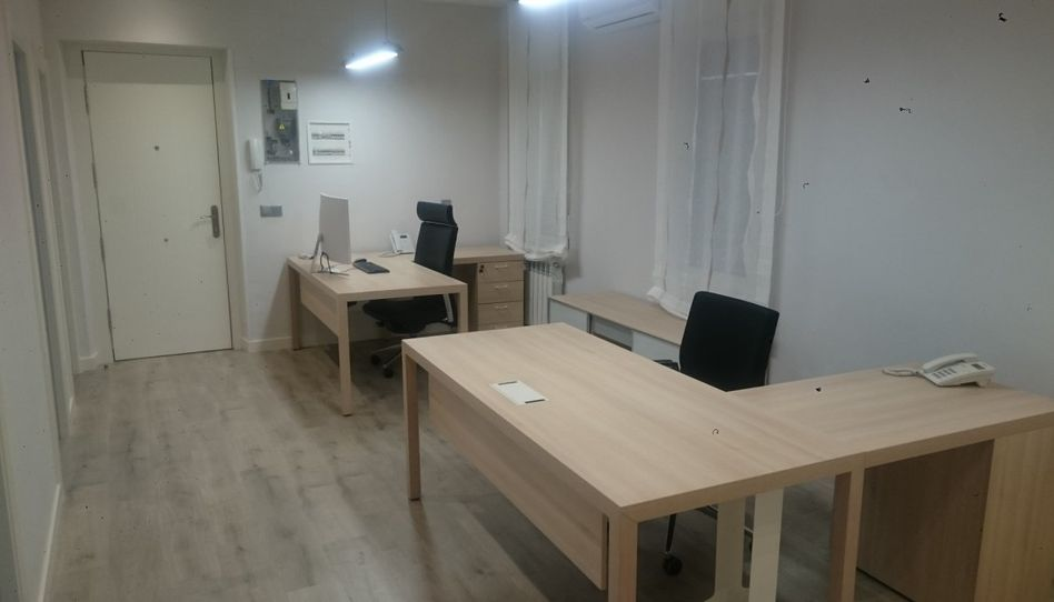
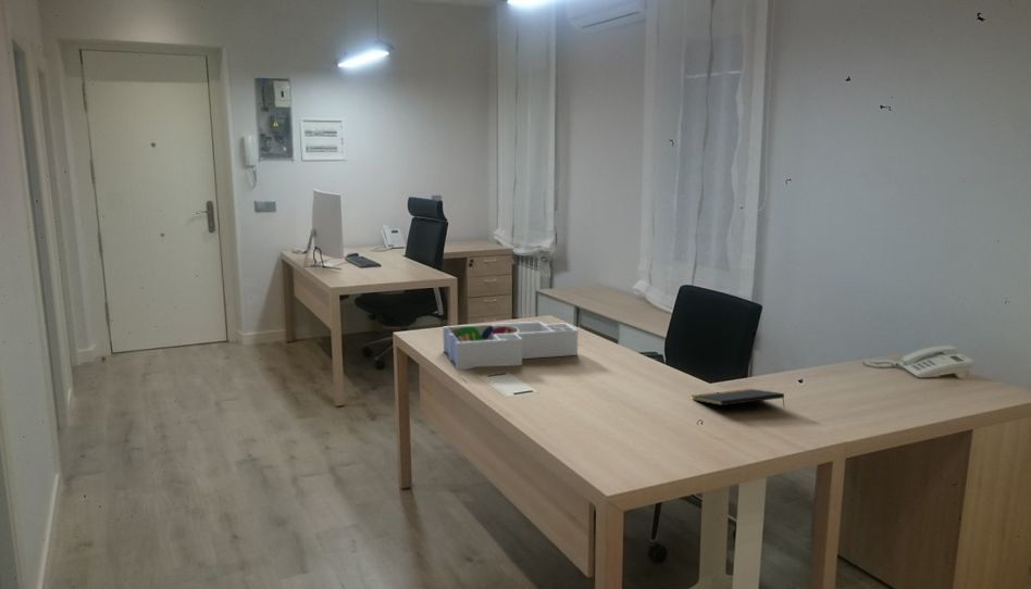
+ desk organizer [442,321,579,371]
+ notepad [691,388,786,409]
